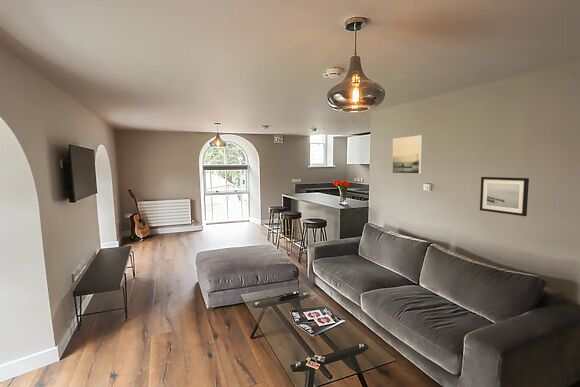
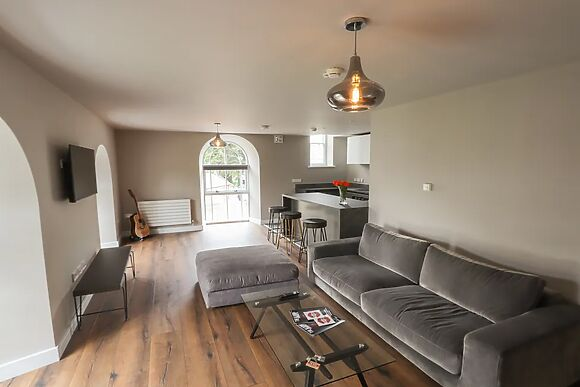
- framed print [391,134,423,175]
- wall art [479,176,530,217]
